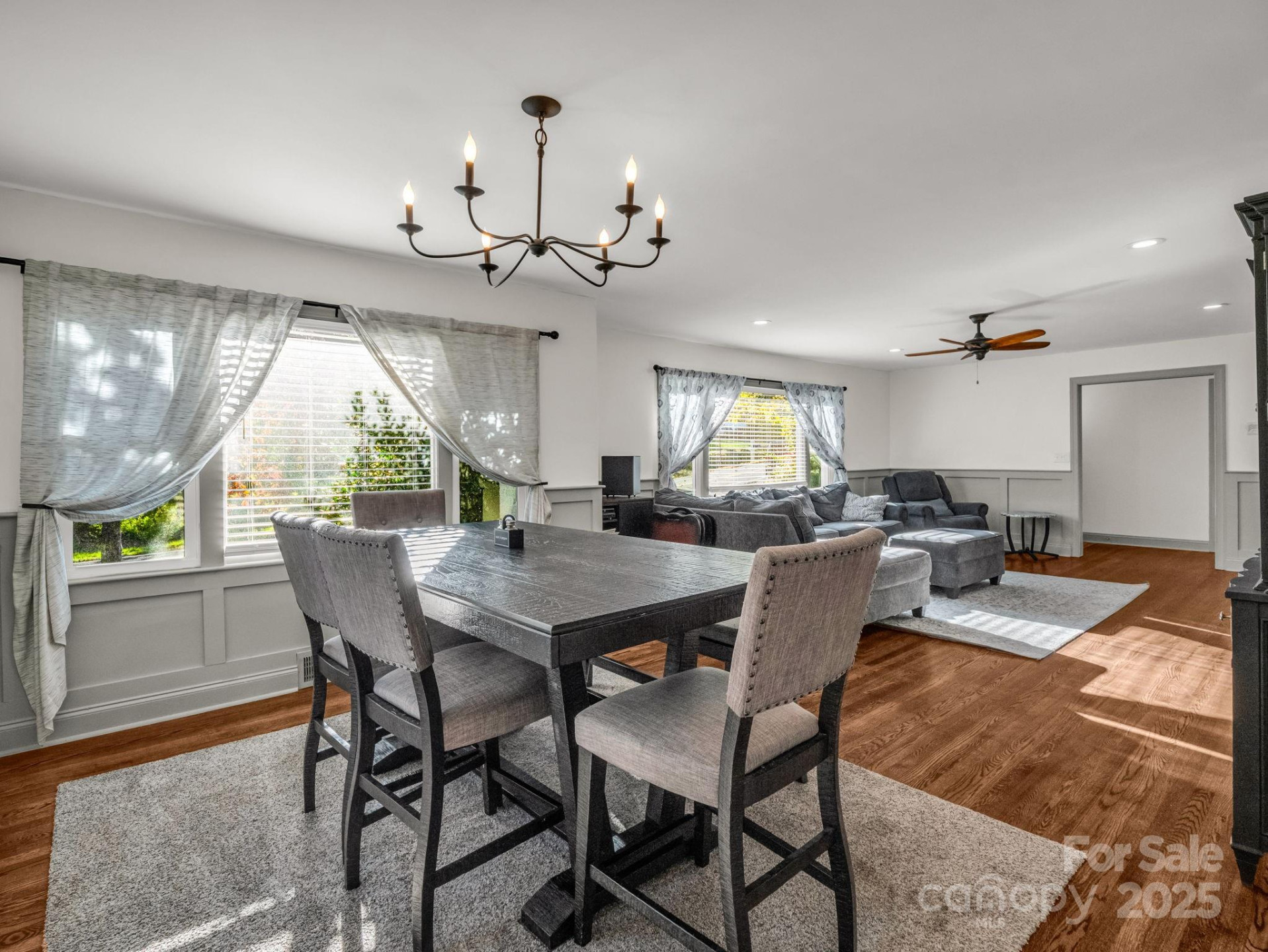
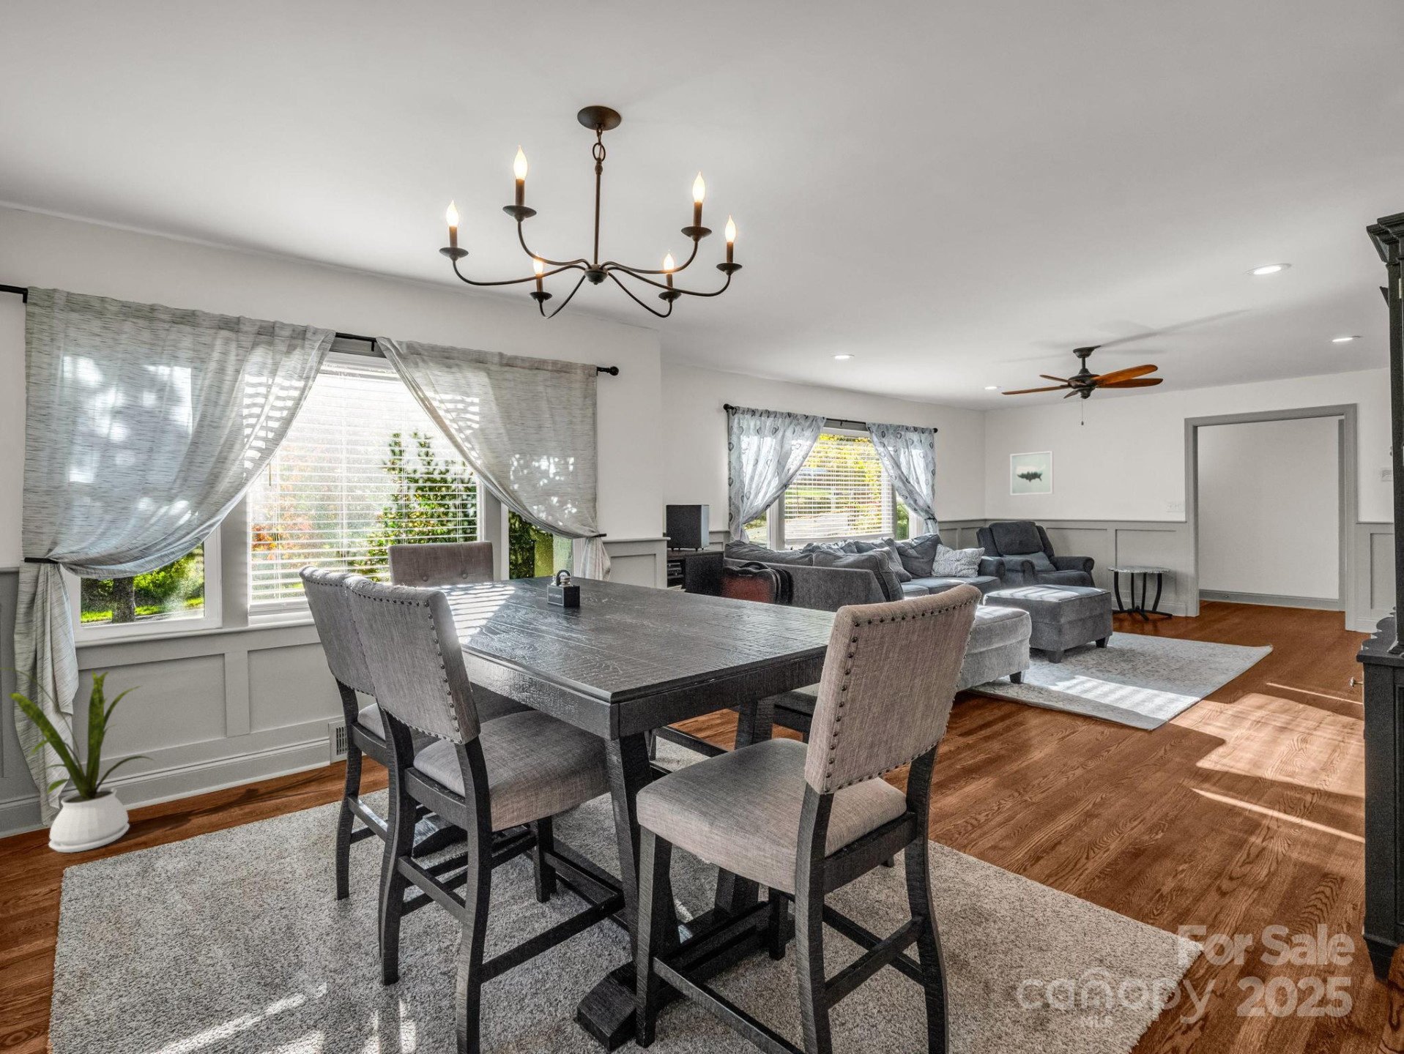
+ house plant [0,666,157,854]
+ wall art [1009,451,1054,496]
